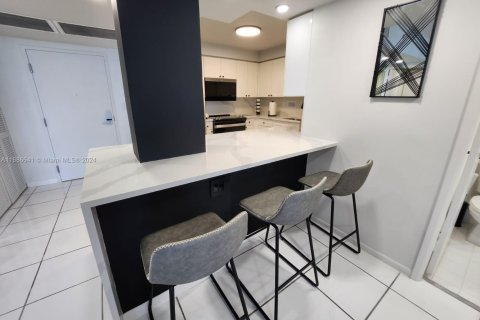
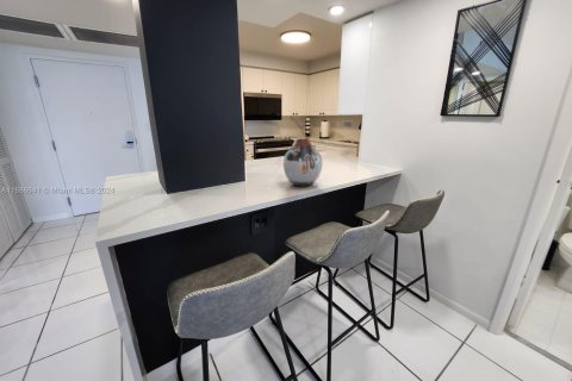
+ vase [282,137,323,188]
